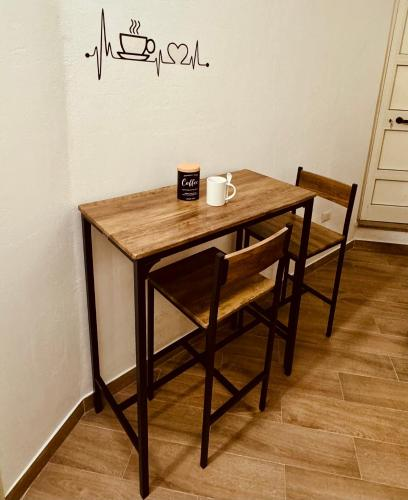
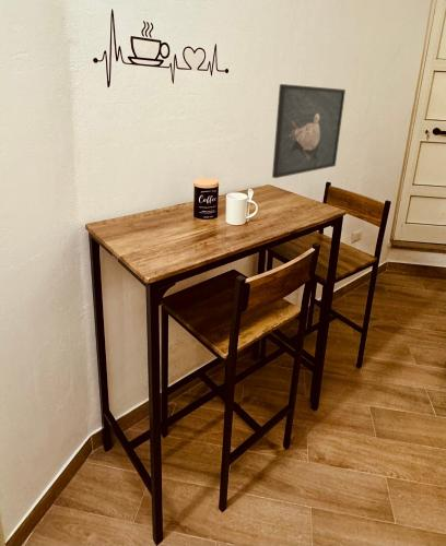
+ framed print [271,83,347,179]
